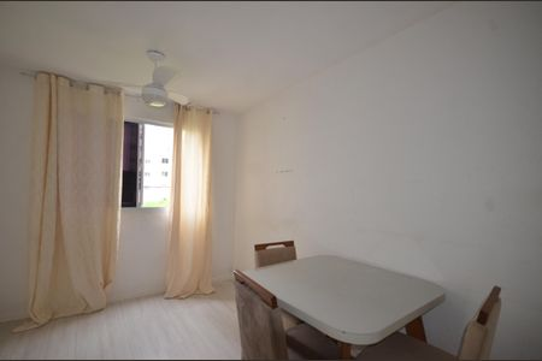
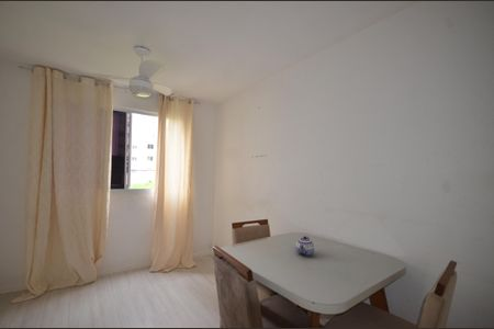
+ teapot [294,236,315,258]
